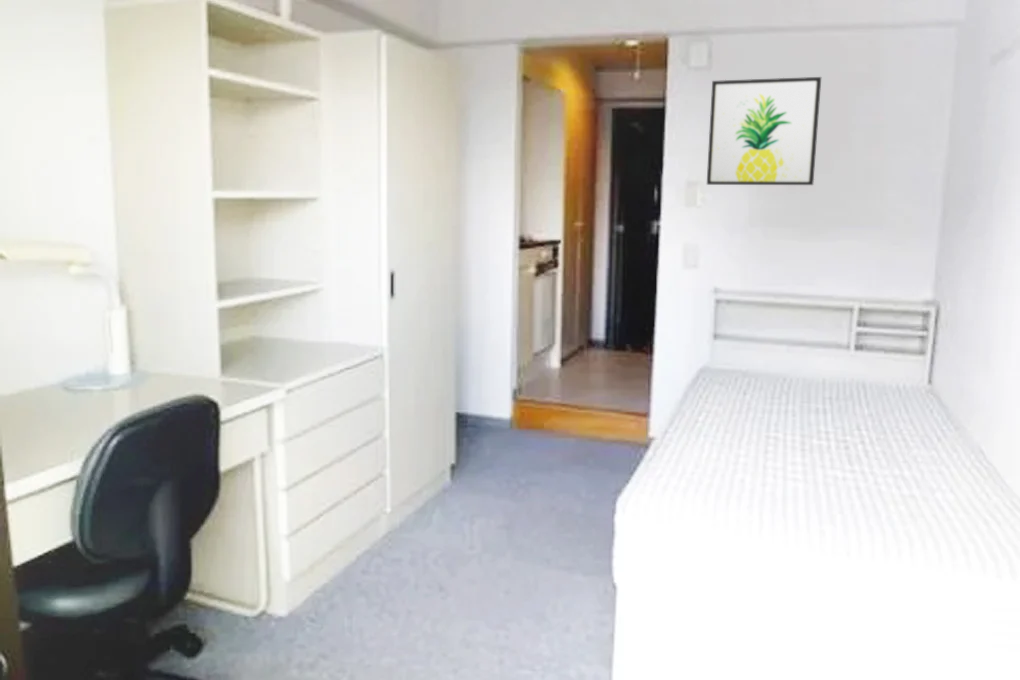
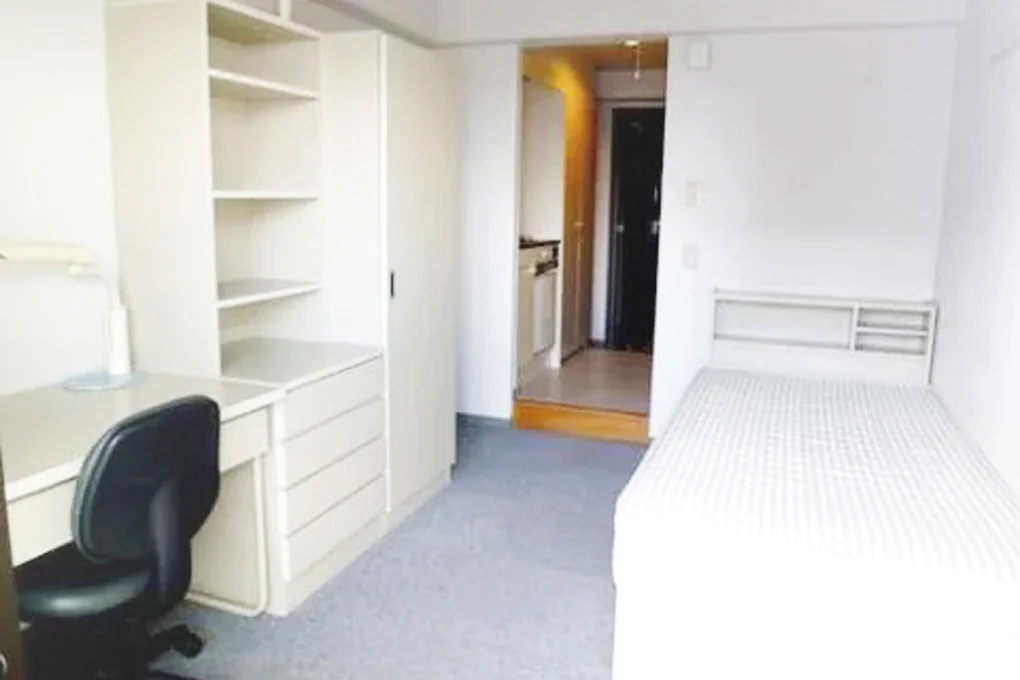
- wall art [706,76,822,186]
